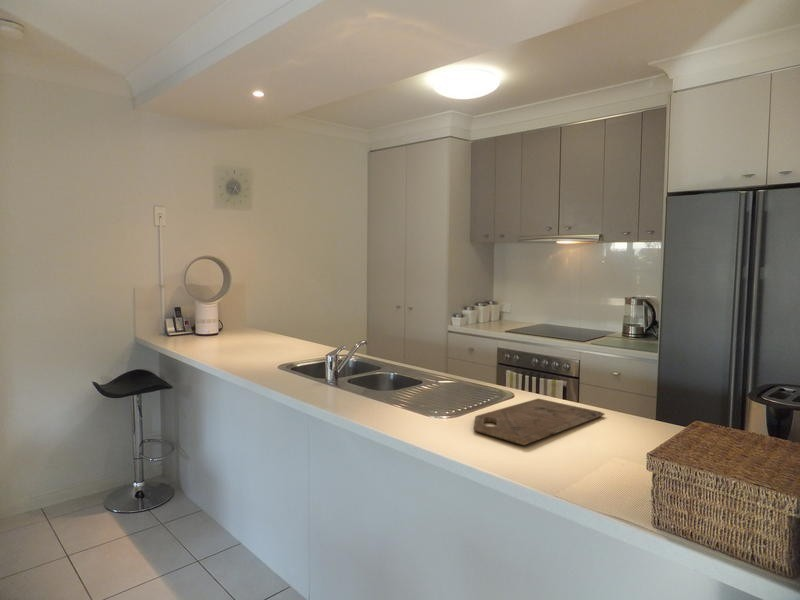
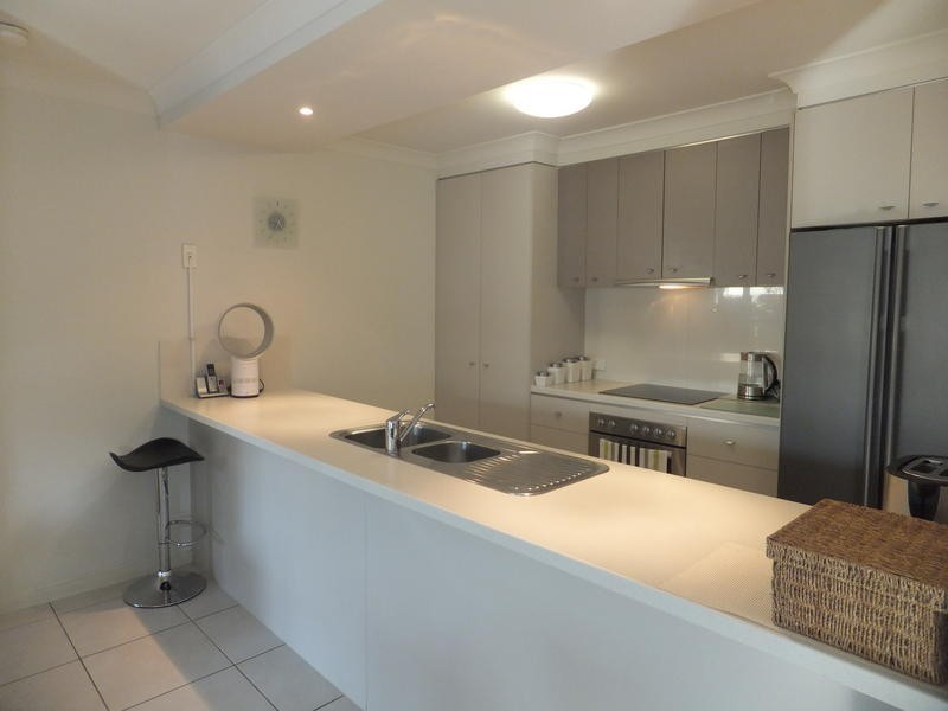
- cutting board [473,397,606,446]
